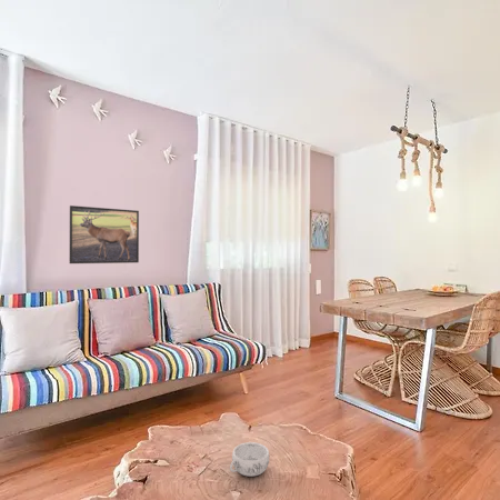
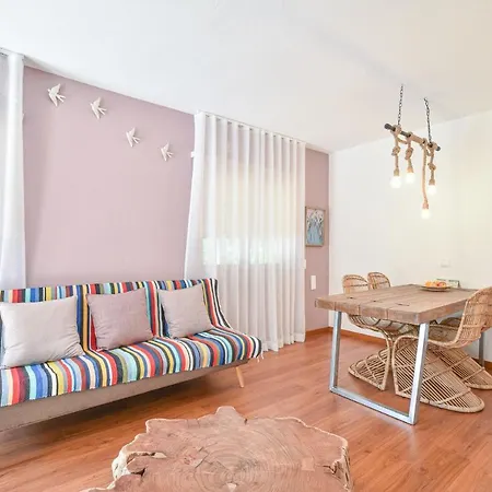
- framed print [68,204,140,264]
- decorative bowl [229,441,270,478]
